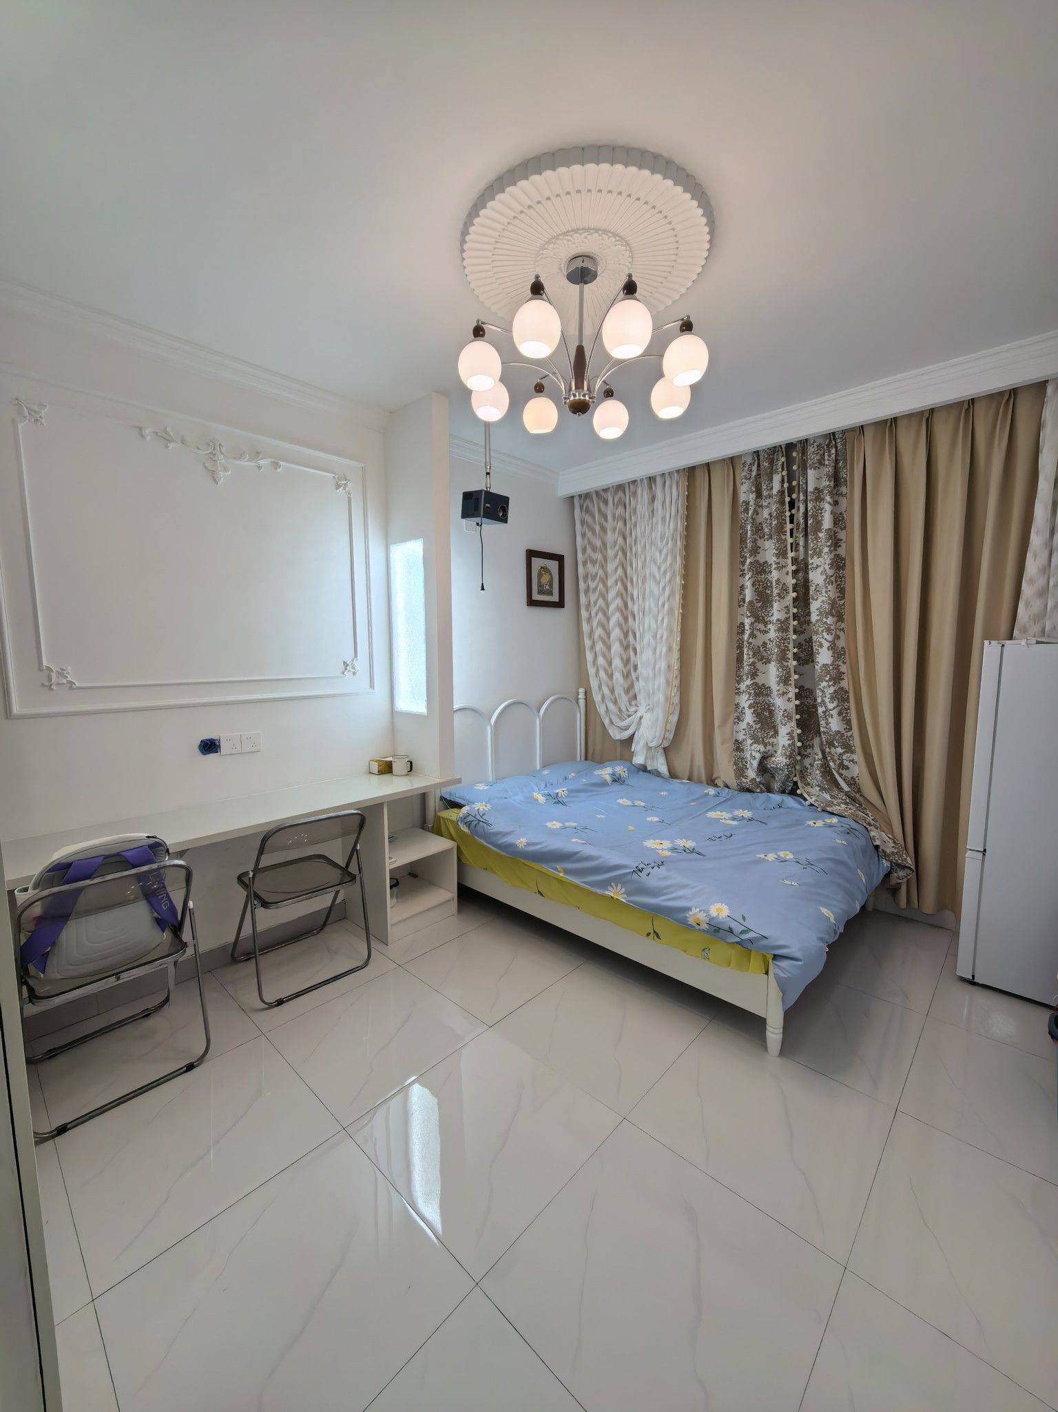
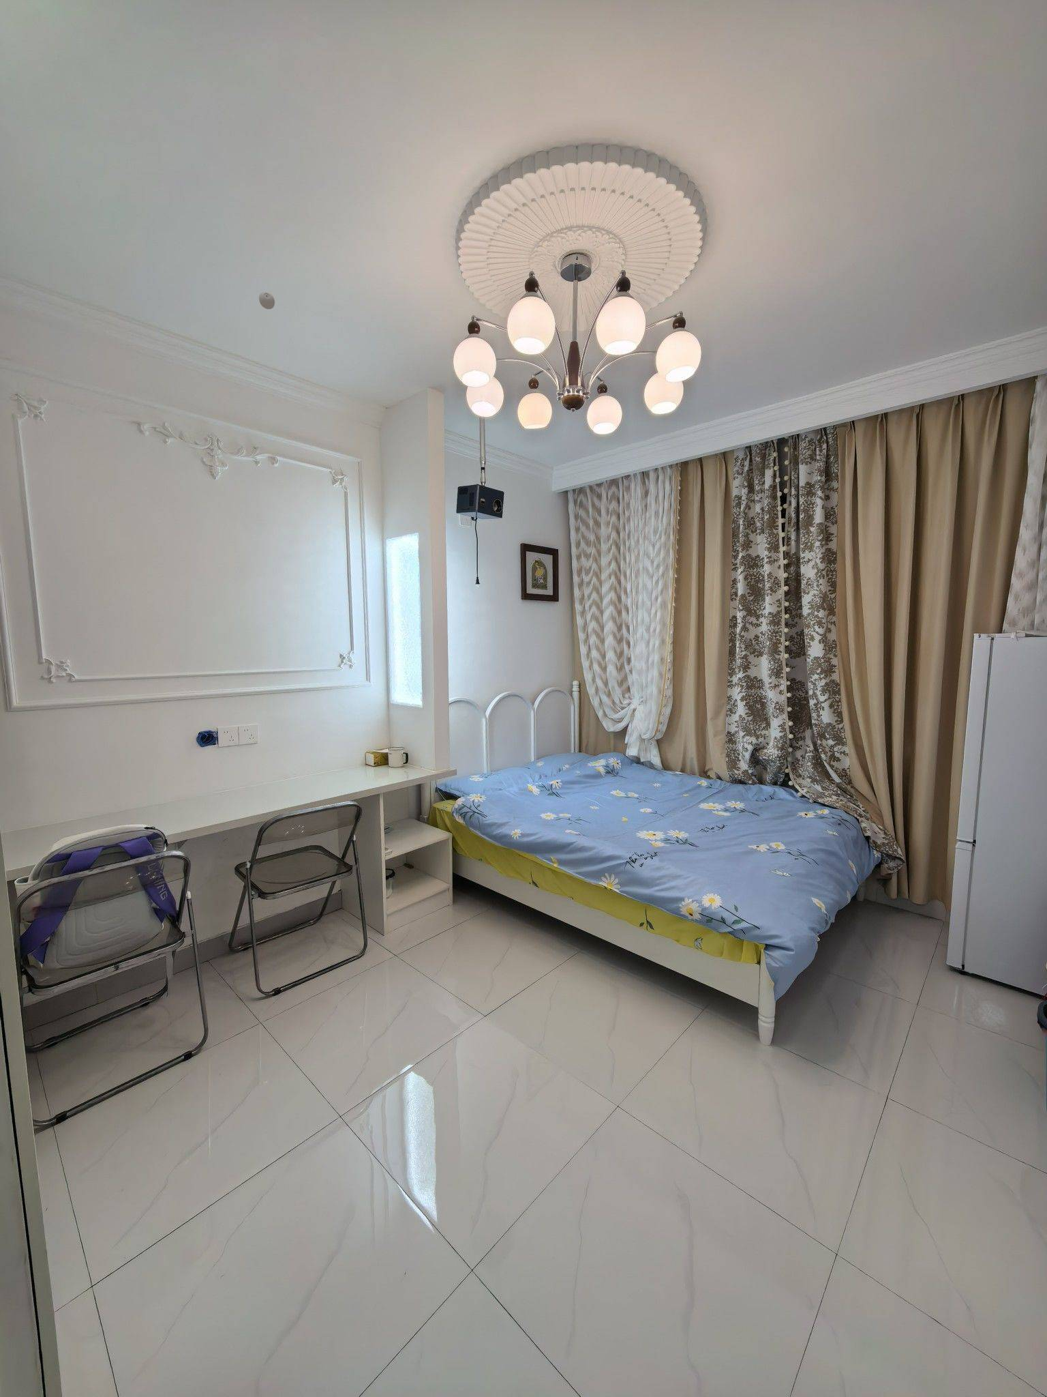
+ eyeball [258,290,275,310]
